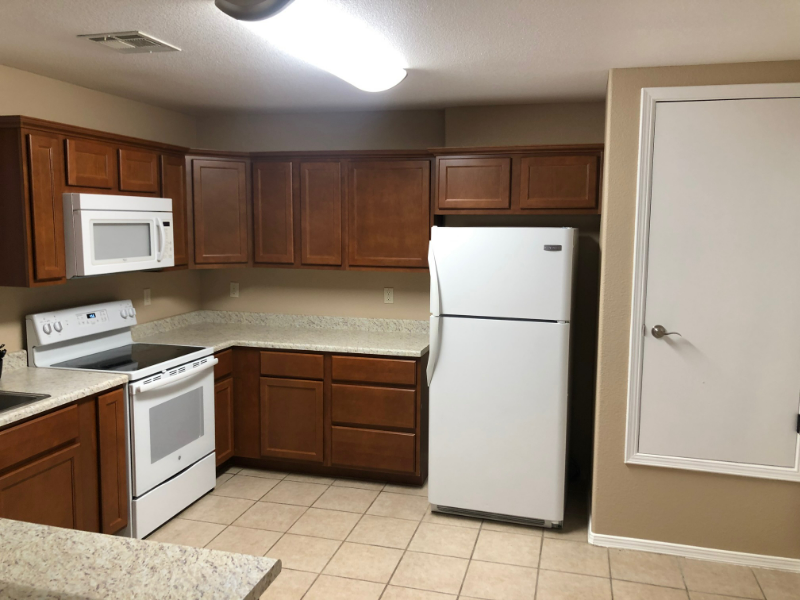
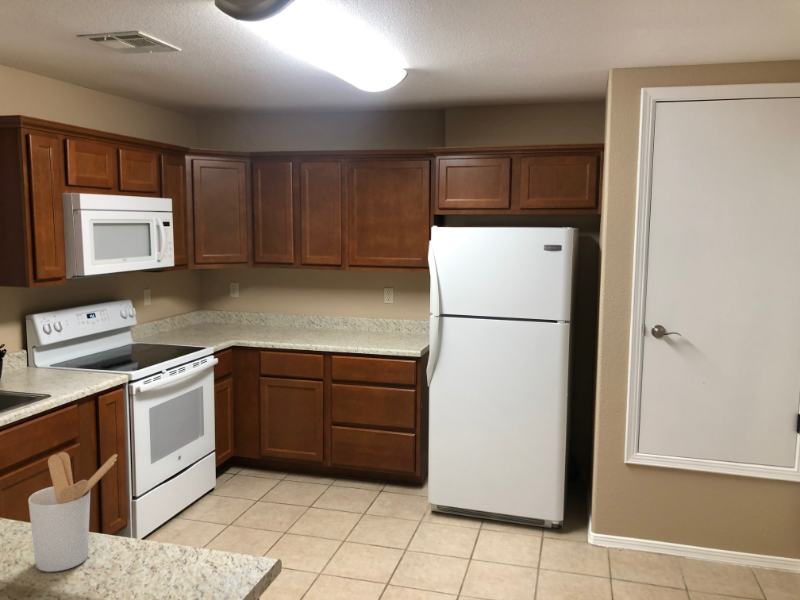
+ utensil holder [27,451,118,573]
